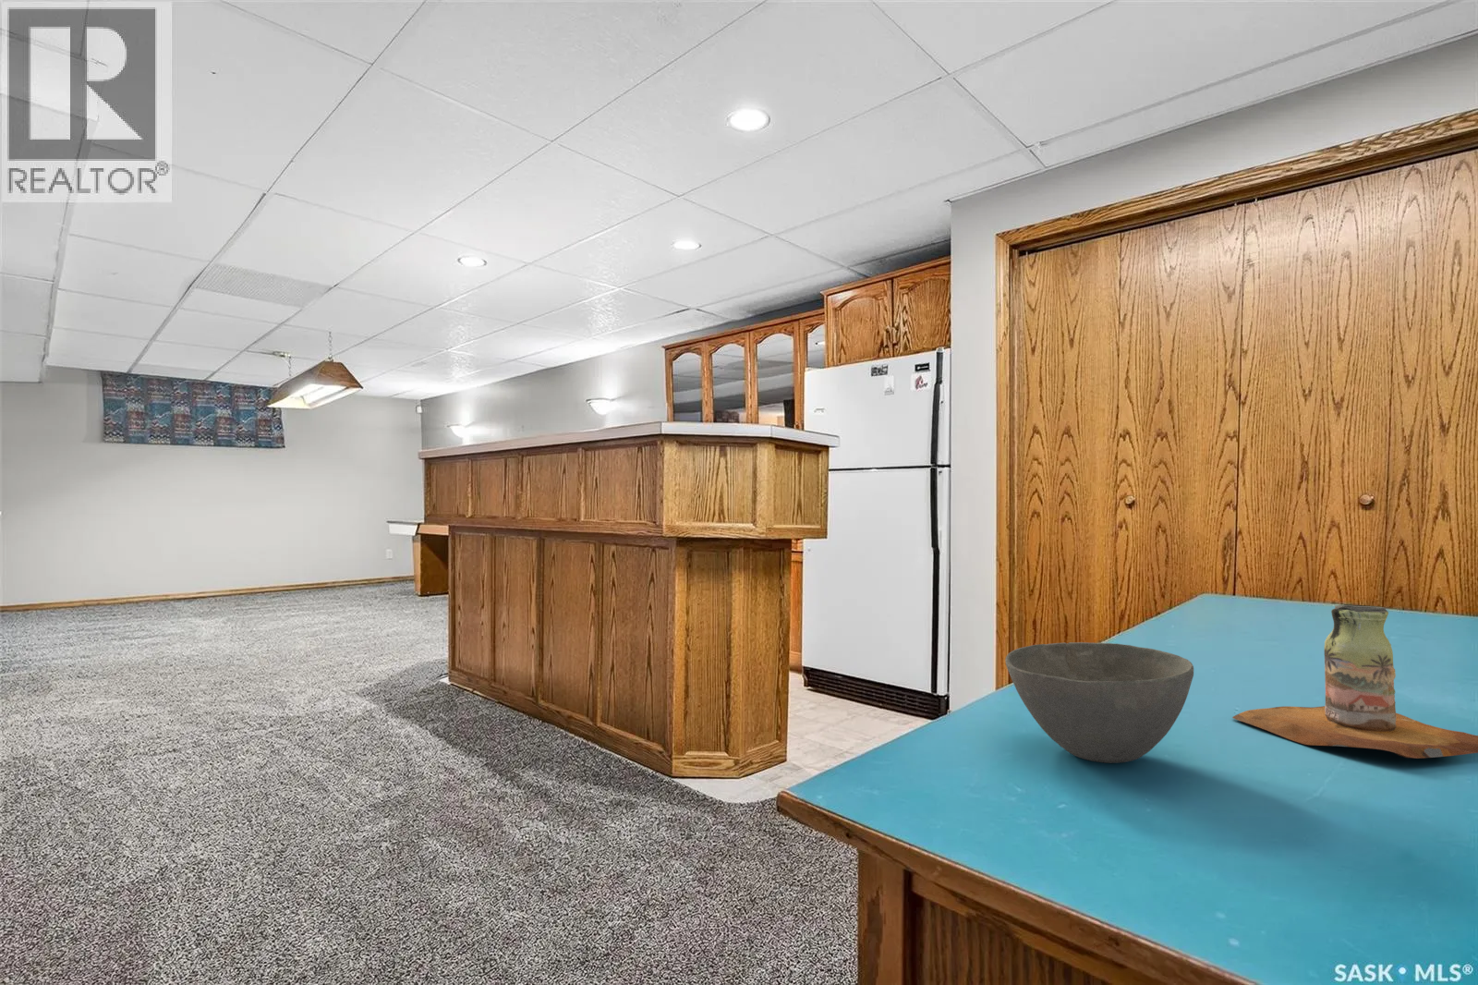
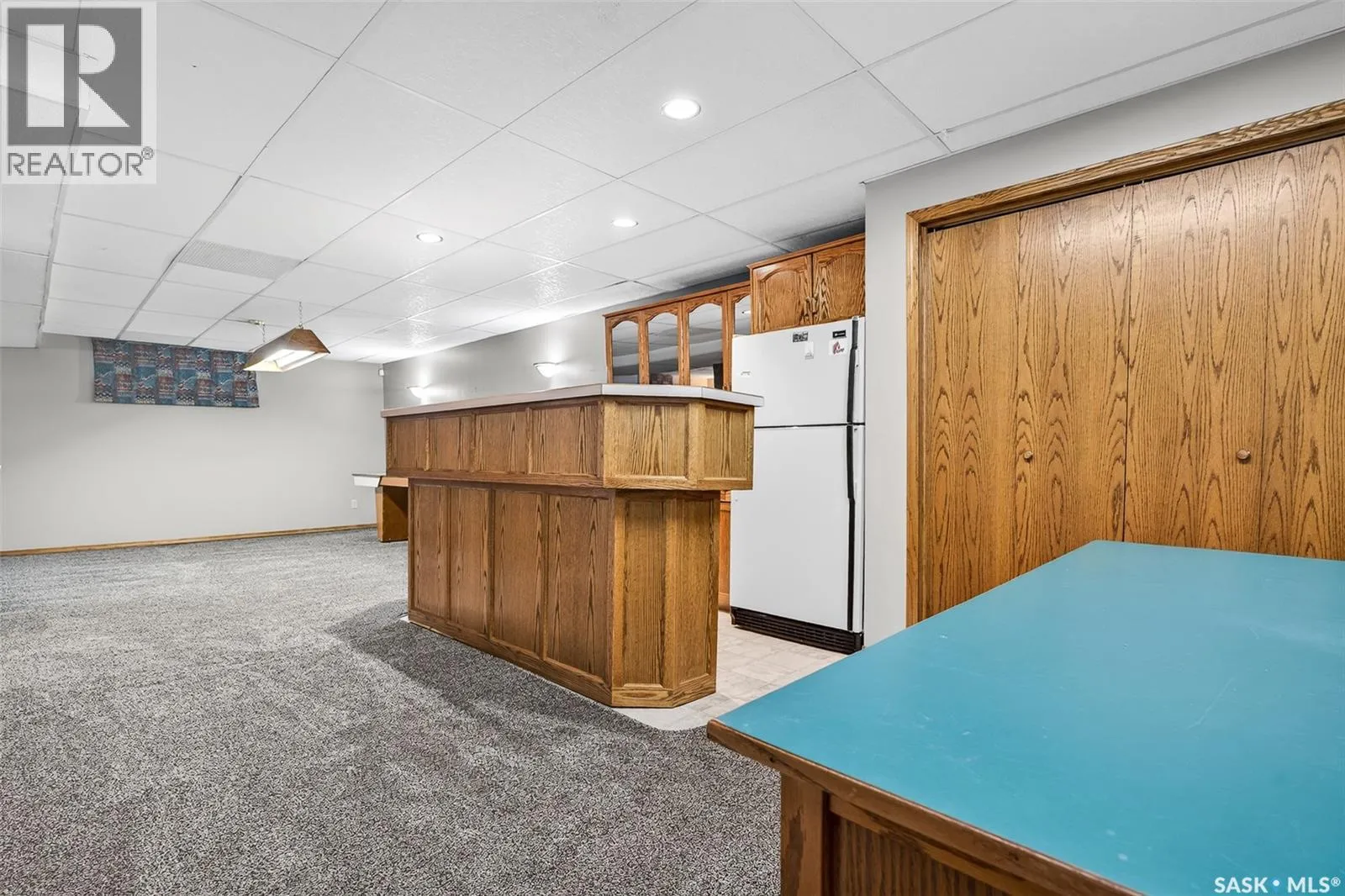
- bowl [1004,641,1194,764]
- bottle [1232,604,1478,760]
